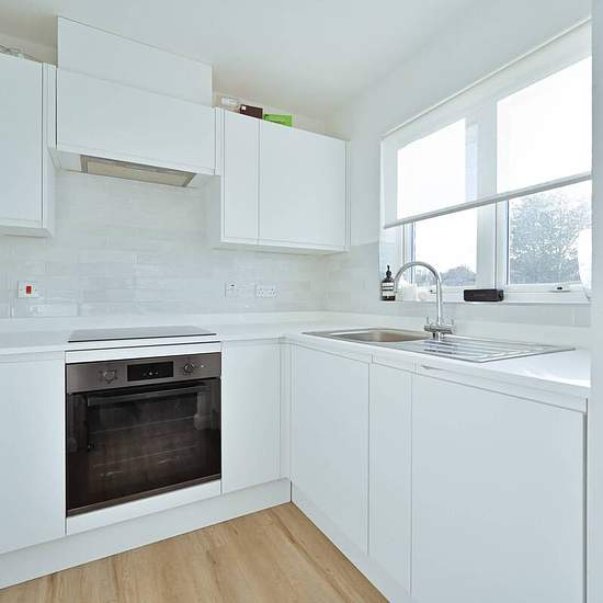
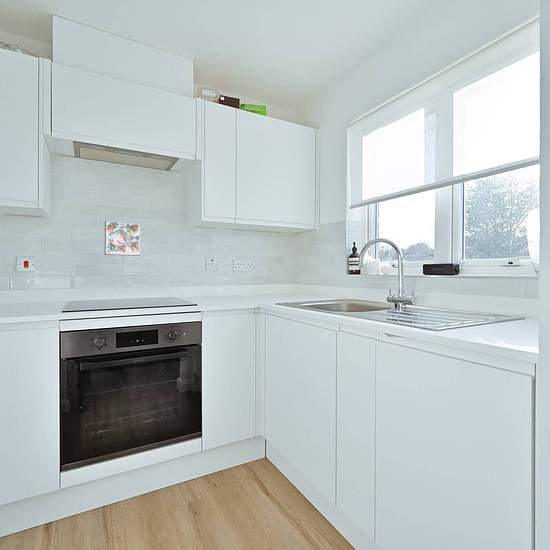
+ decorative tile [104,220,141,257]
